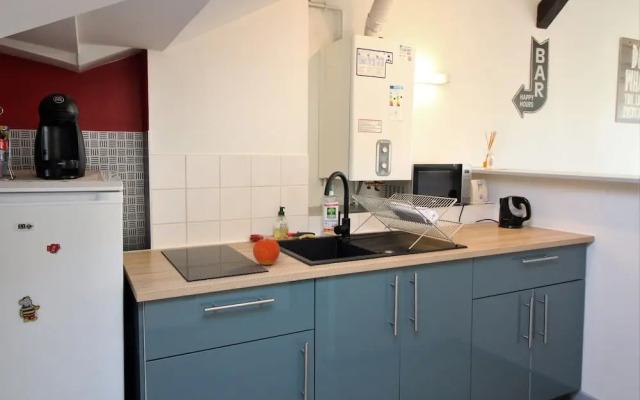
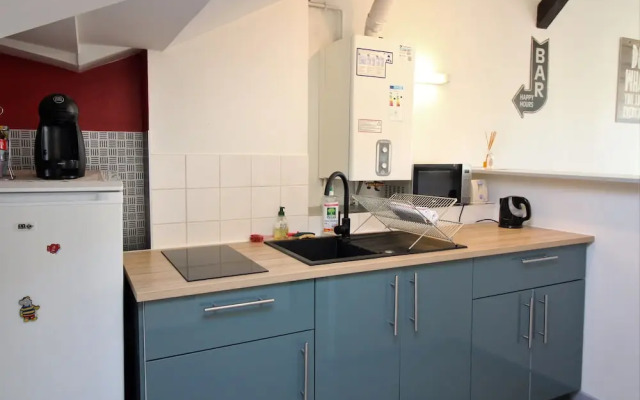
- fruit [252,237,281,266]
